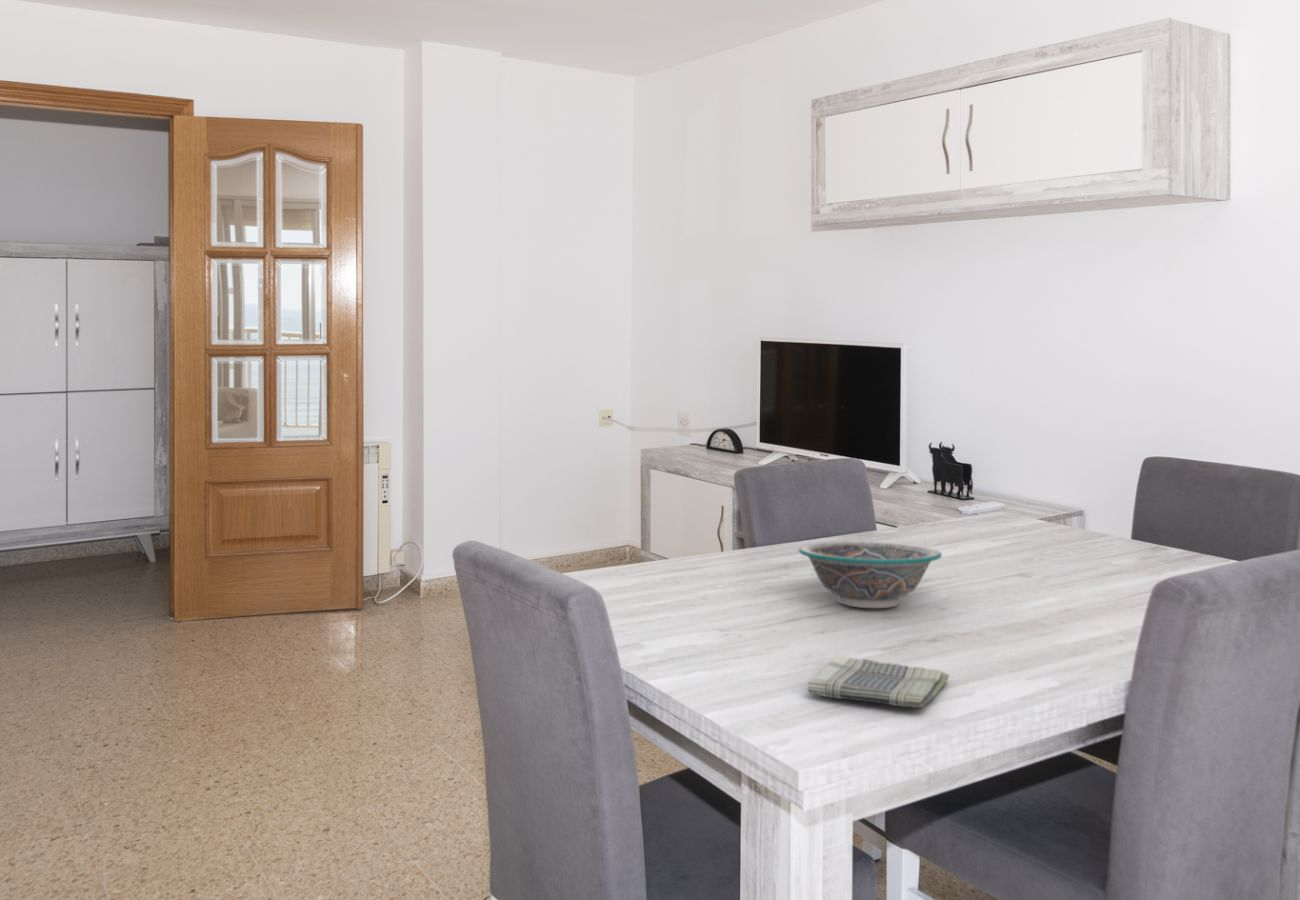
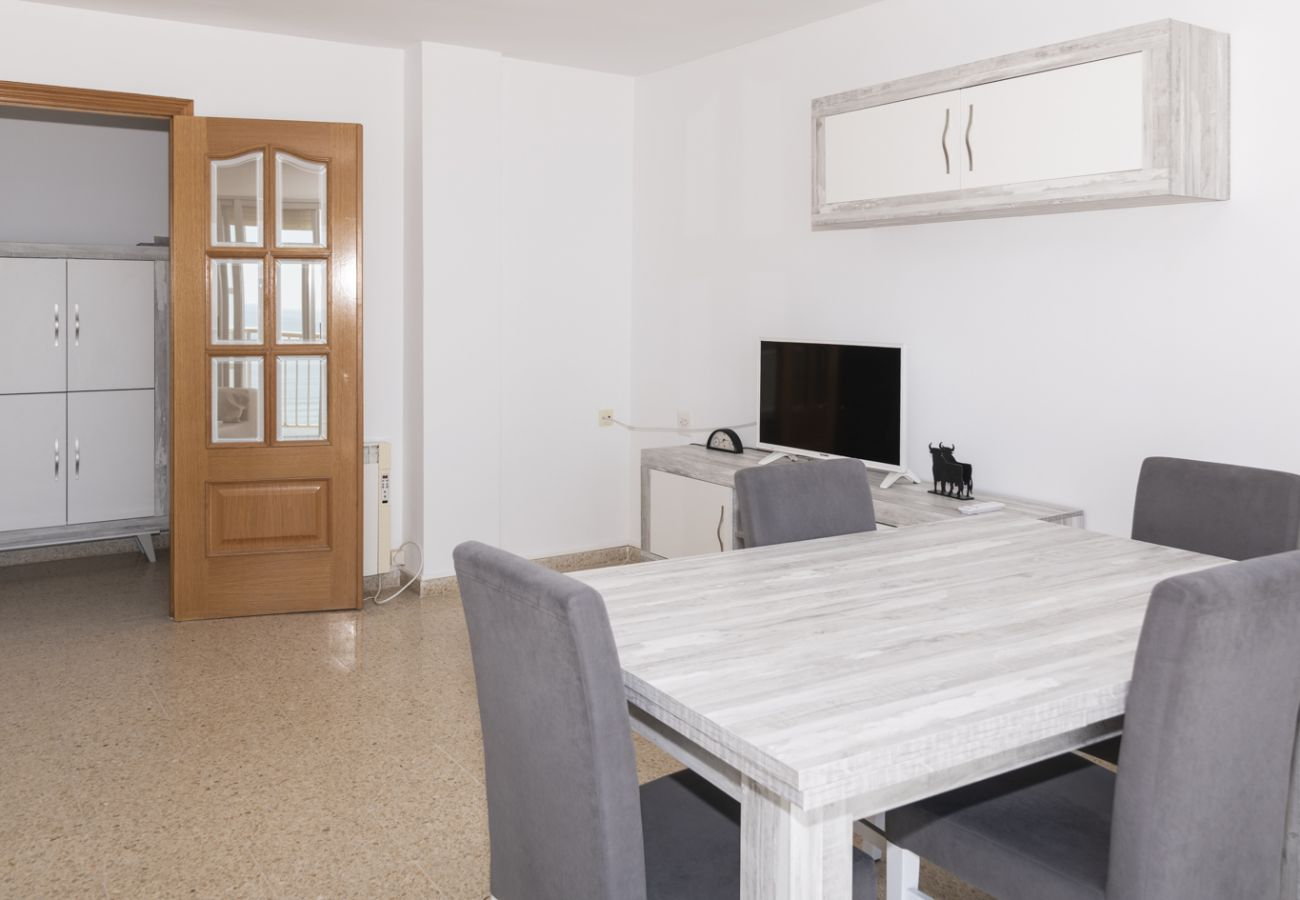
- dish towel [806,654,950,709]
- bowl [798,540,943,609]
